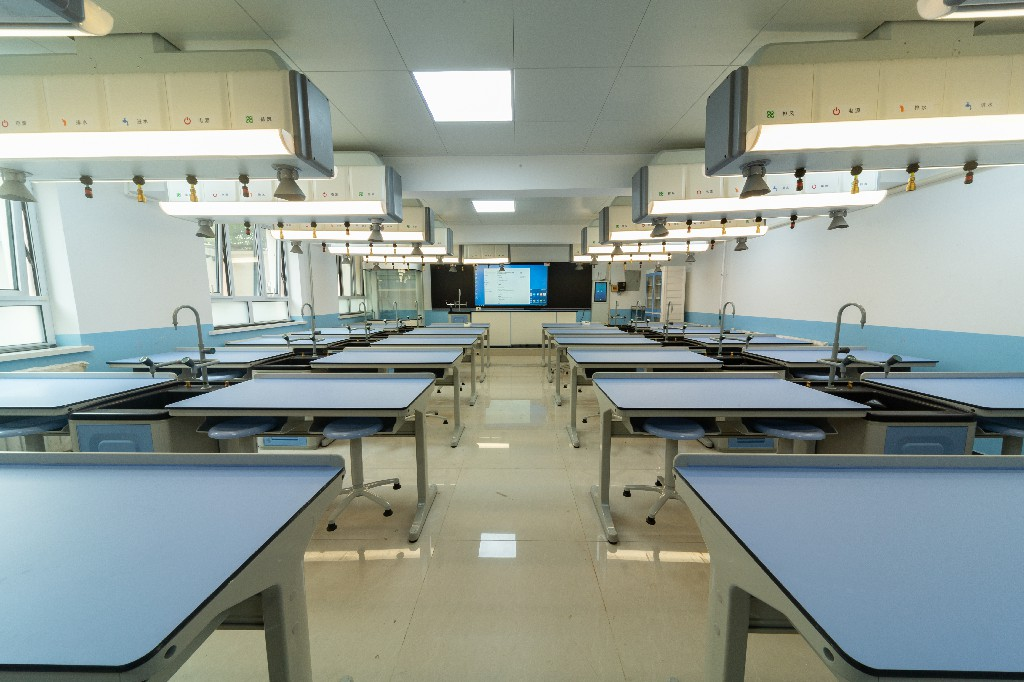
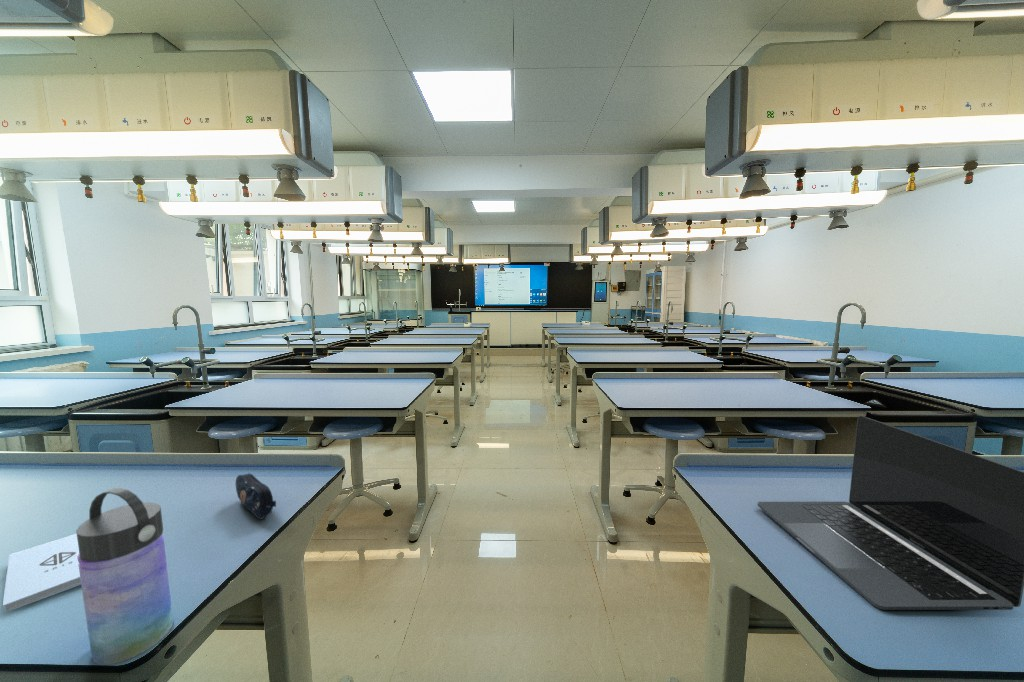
+ laptop [757,415,1024,611]
+ pencil case [235,472,277,521]
+ notepad [2,533,81,614]
+ water bottle [75,487,174,666]
